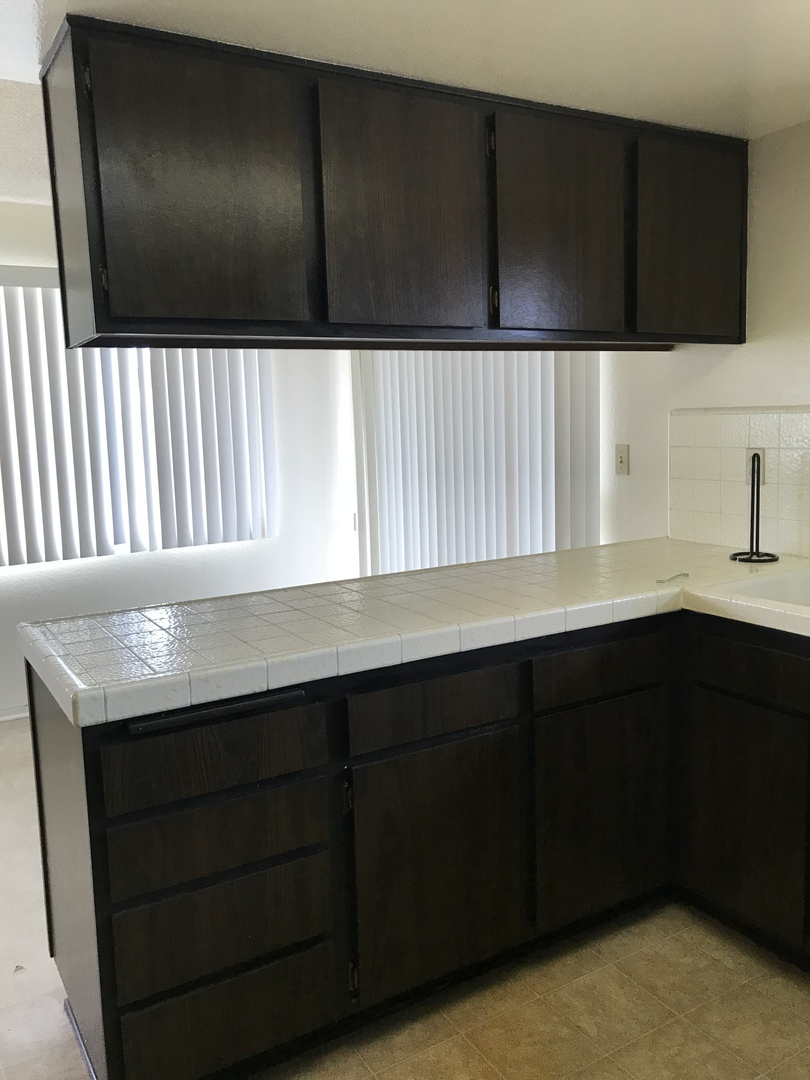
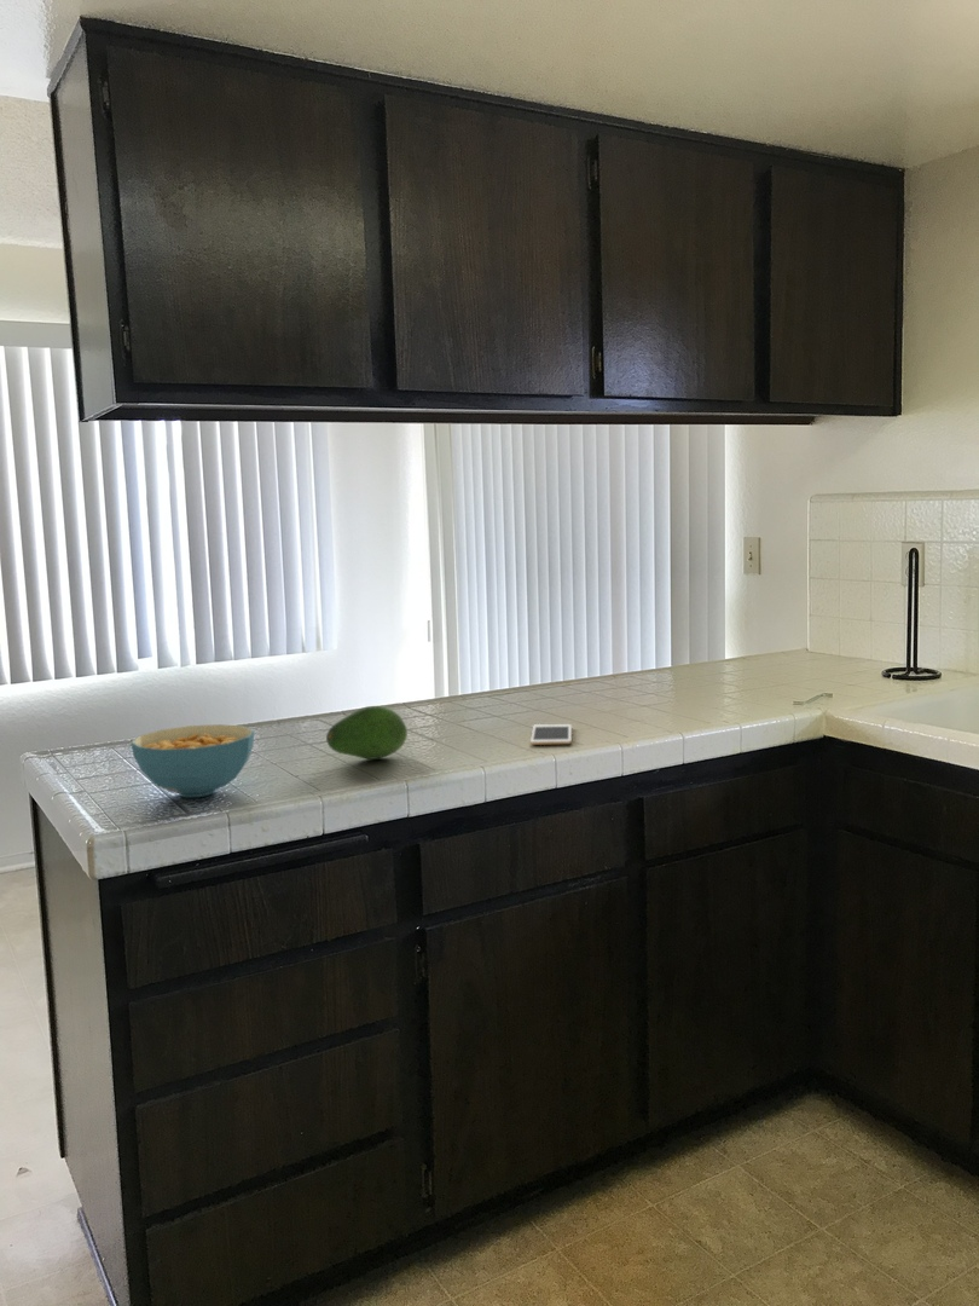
+ cereal bowl [129,723,255,798]
+ fruit [325,705,409,761]
+ cell phone [529,723,573,746]
